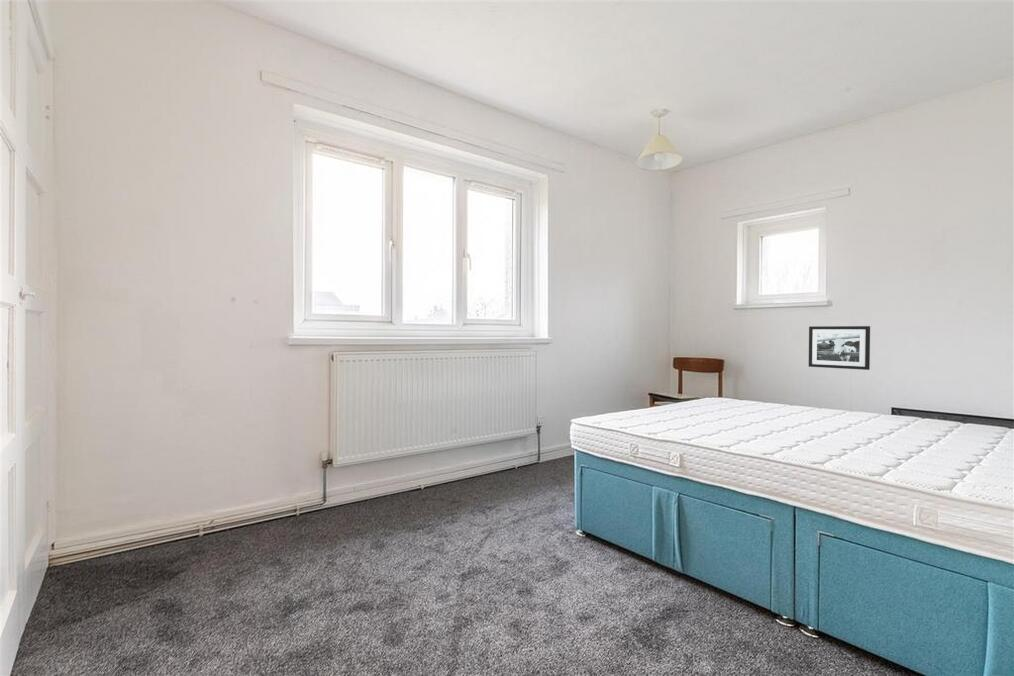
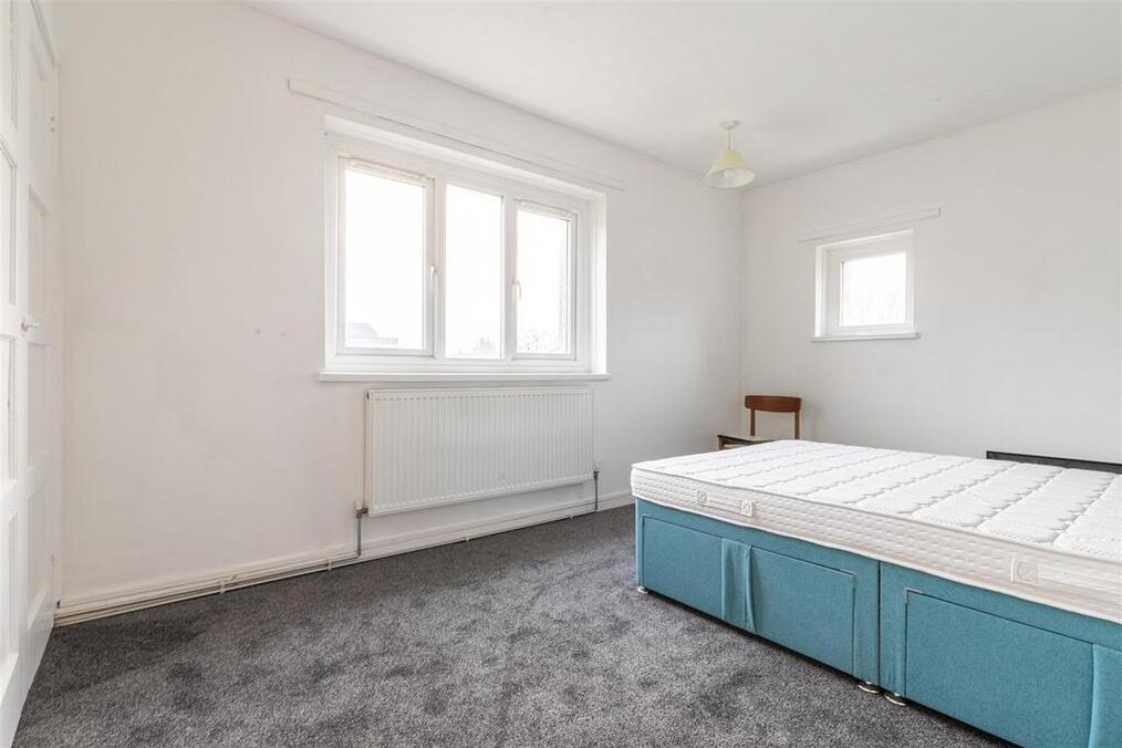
- picture frame [808,325,871,371]
